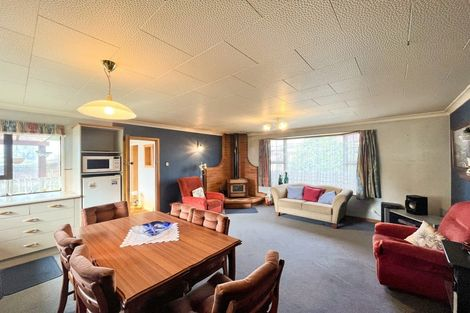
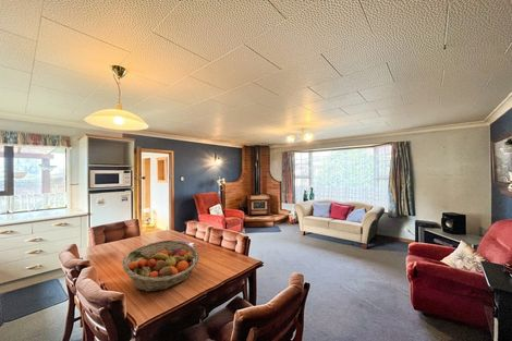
+ fruit basket [122,239,200,293]
